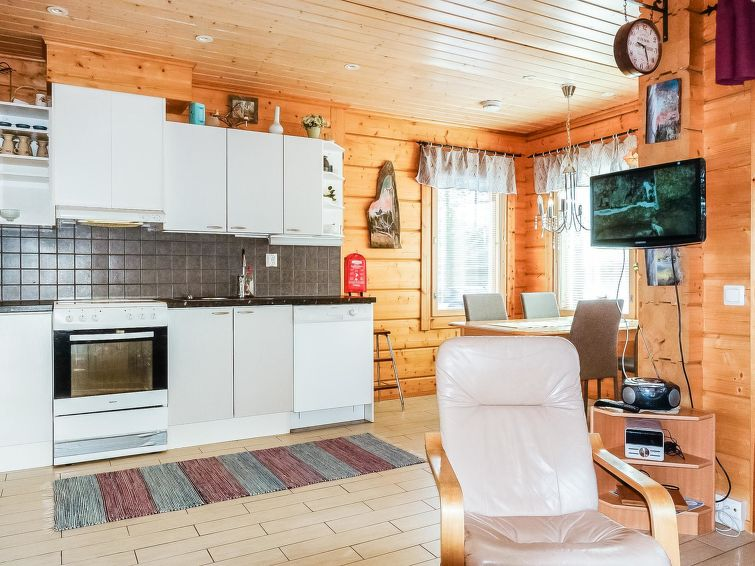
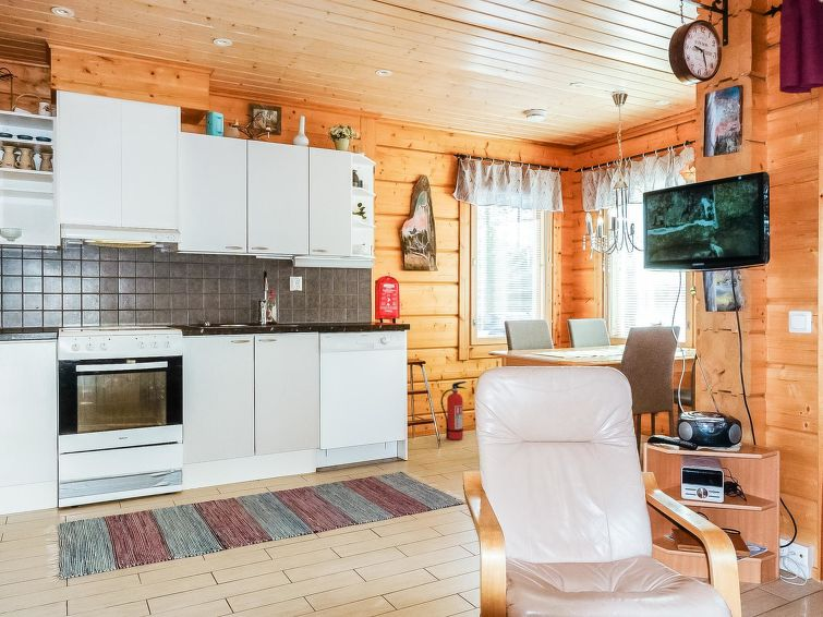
+ fire extinguisher [439,380,468,441]
